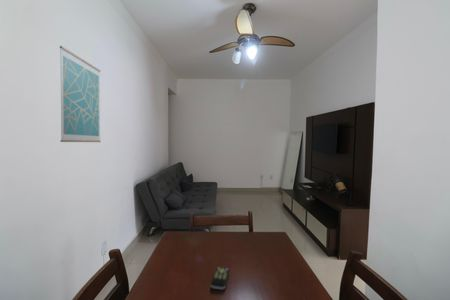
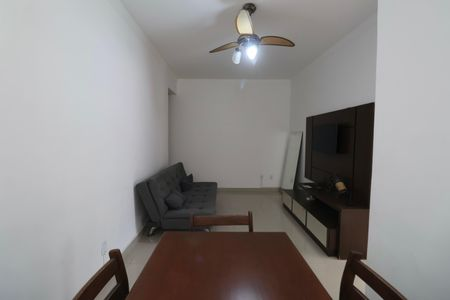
- wall art [59,45,102,143]
- remote control [210,266,230,290]
